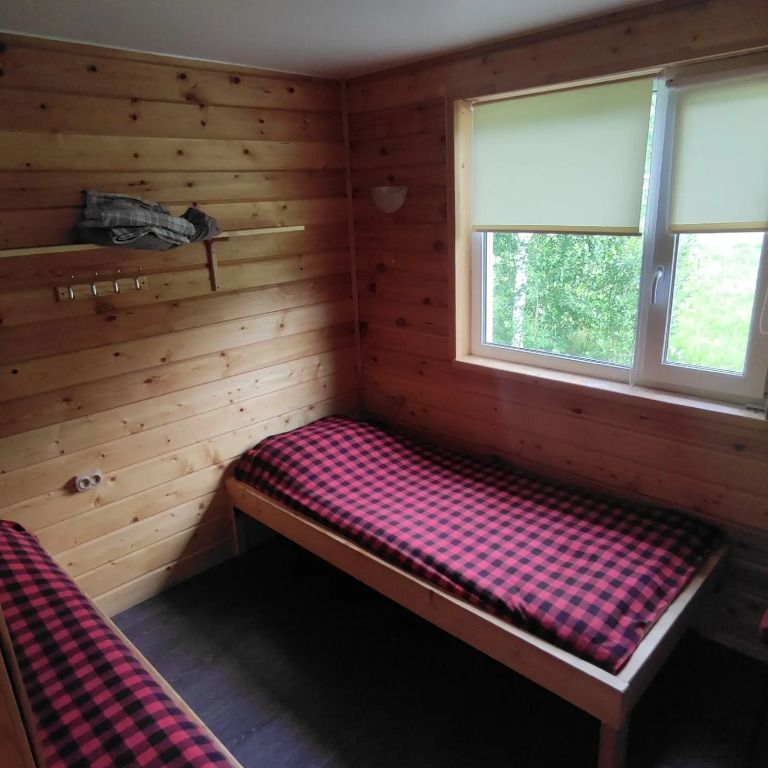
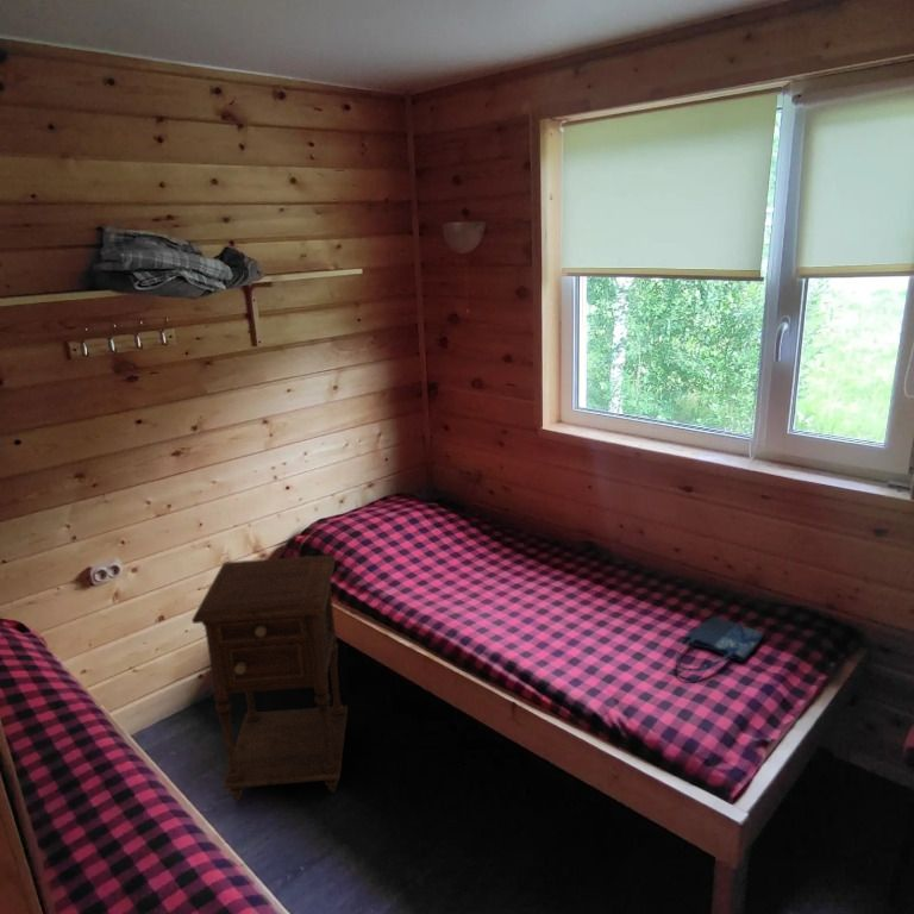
+ nightstand [190,555,349,802]
+ shopping bag [675,616,764,682]
